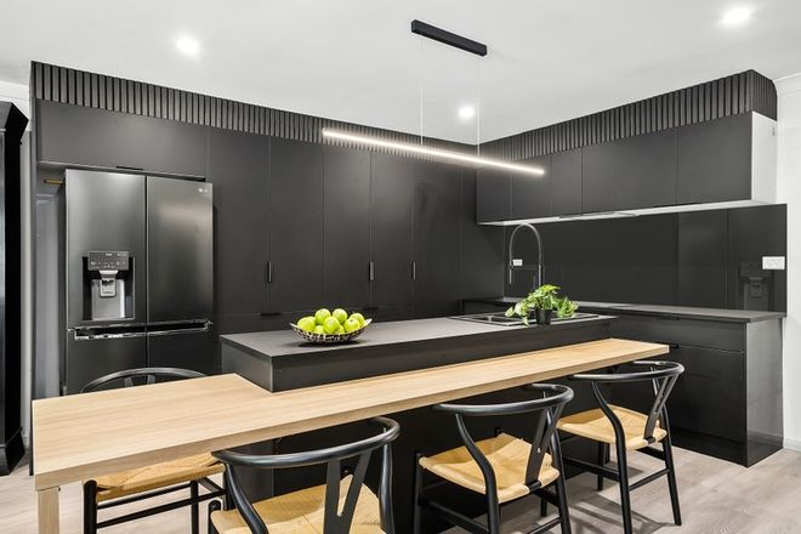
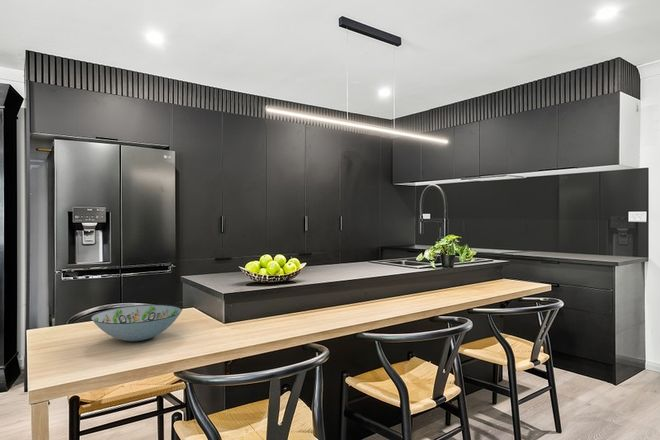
+ decorative bowl [90,304,183,342]
